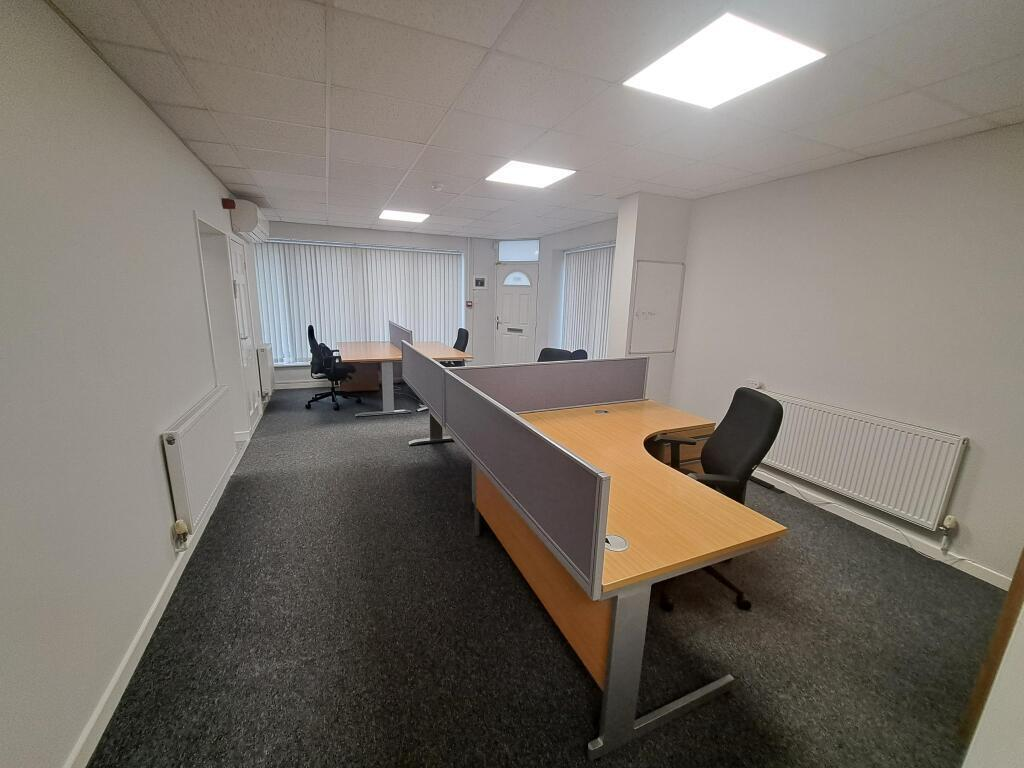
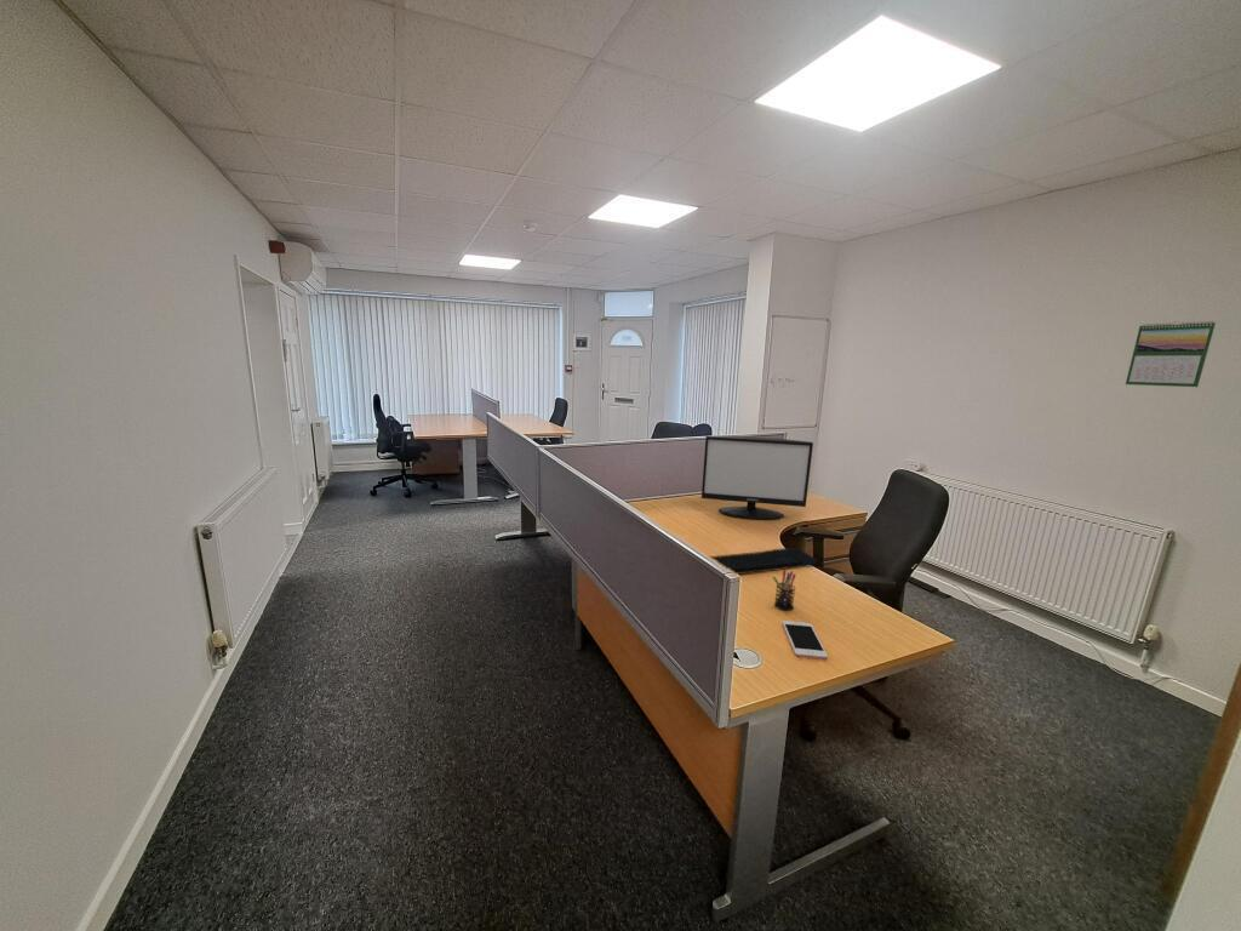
+ monitor [700,434,814,521]
+ cell phone [780,619,829,661]
+ calendar [1125,320,1217,388]
+ pen holder [772,569,797,612]
+ keyboard [708,547,823,576]
